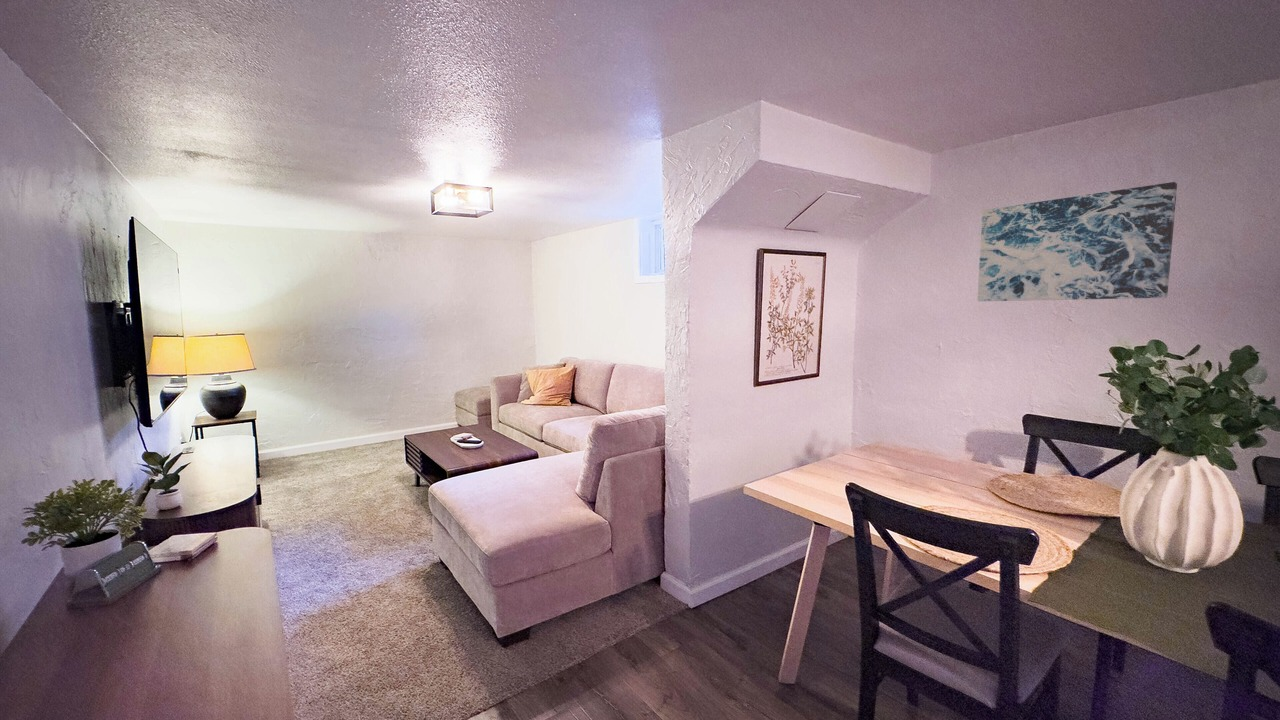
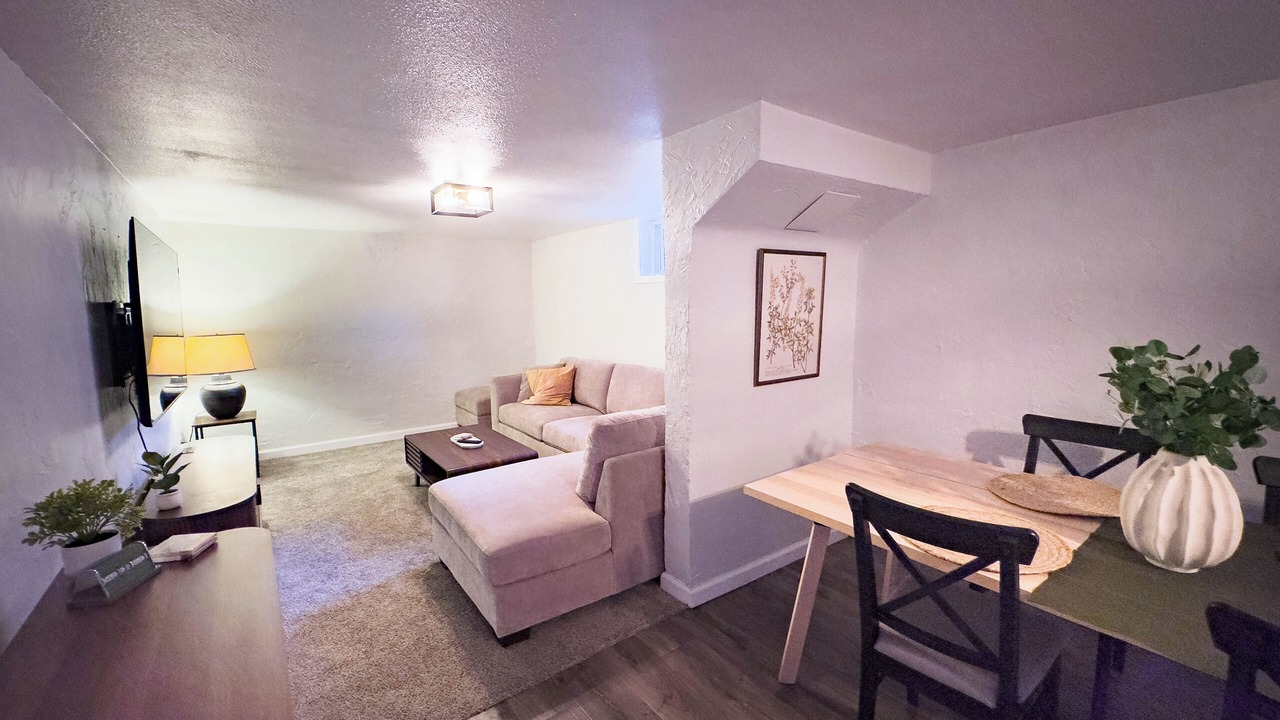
- wall art [976,181,1178,302]
